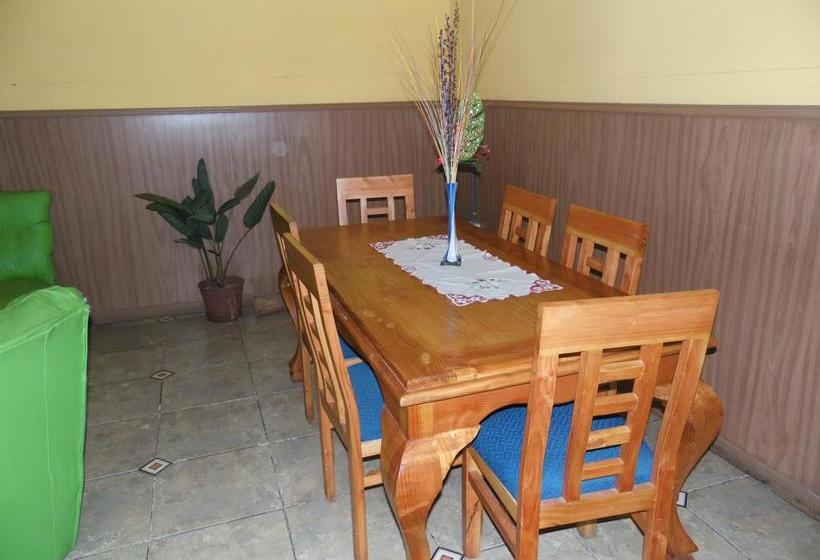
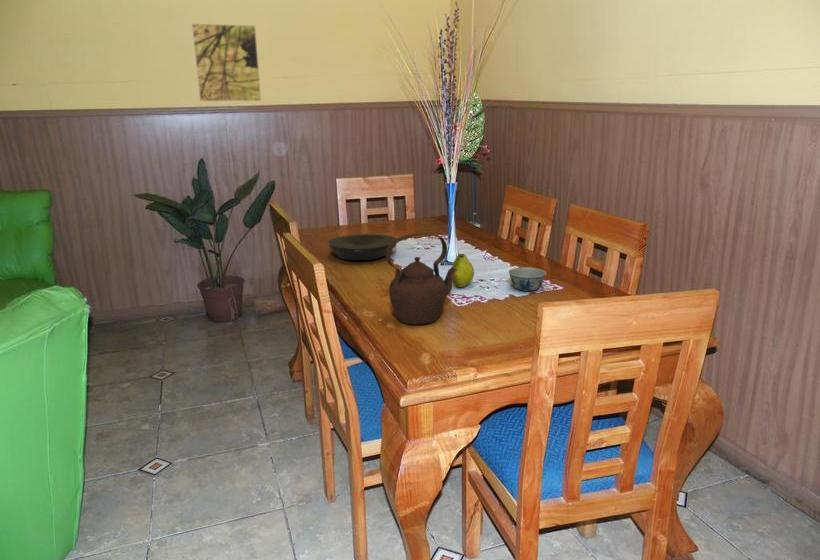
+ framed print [191,23,262,102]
+ fruit [450,252,475,288]
+ bowl [508,266,547,292]
+ teapot [385,232,458,326]
+ plate [328,233,397,261]
